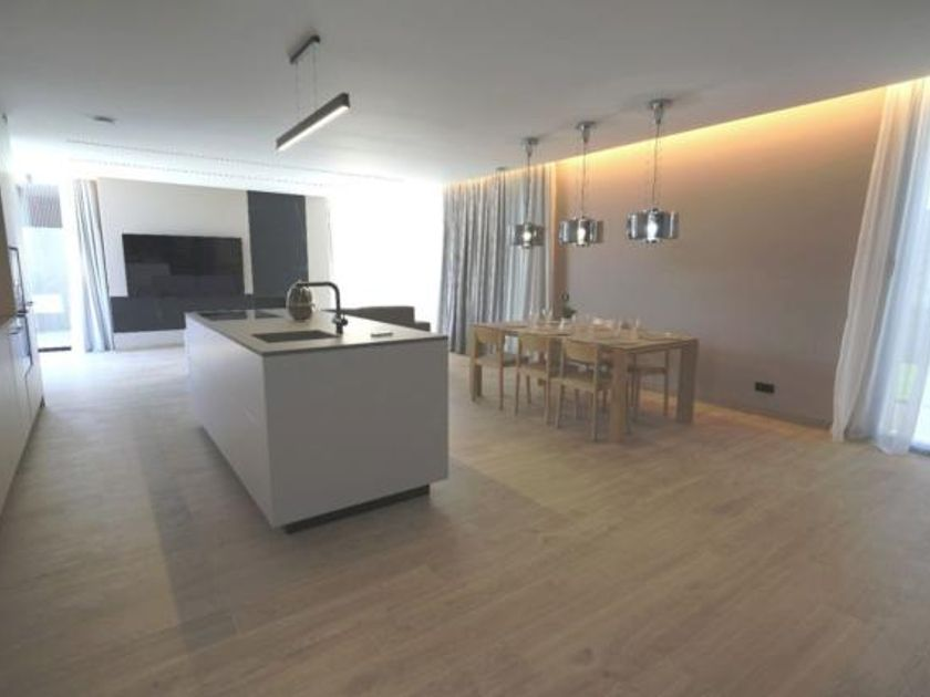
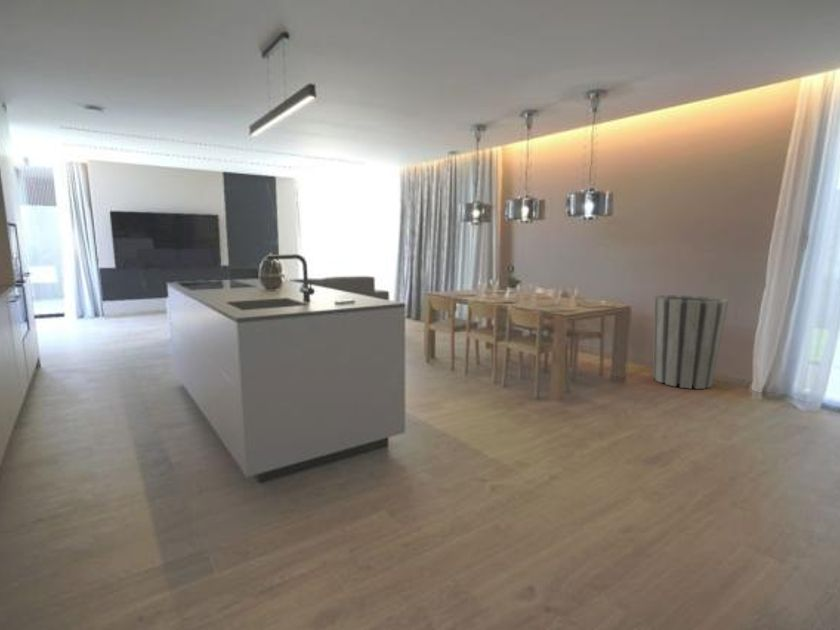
+ trash can [652,294,729,390]
